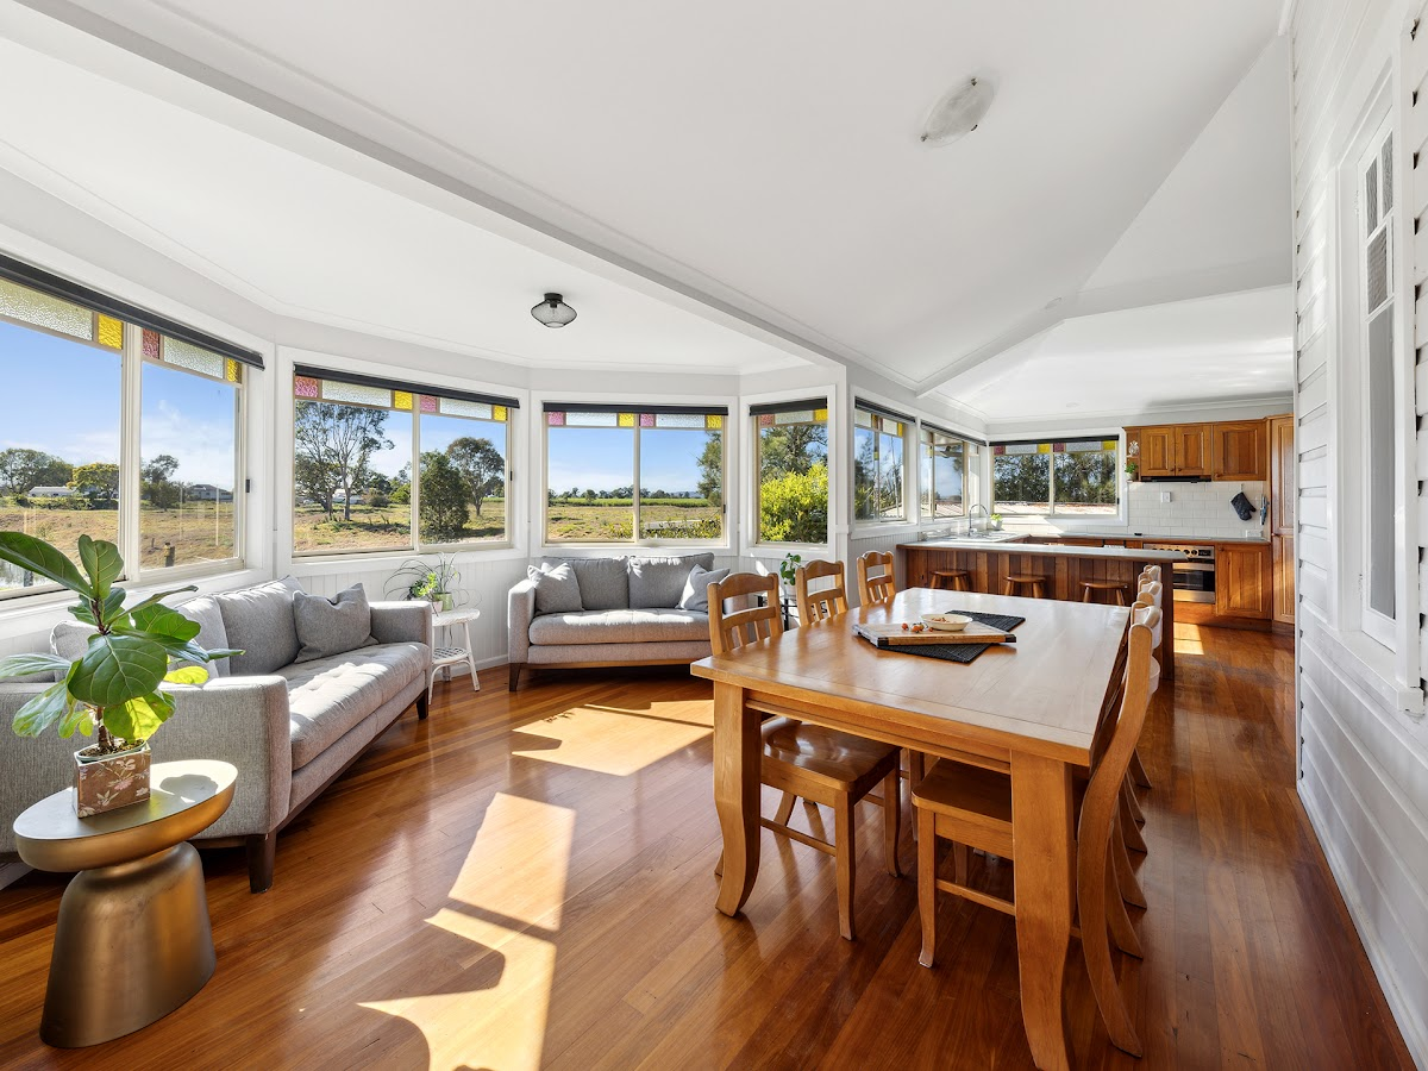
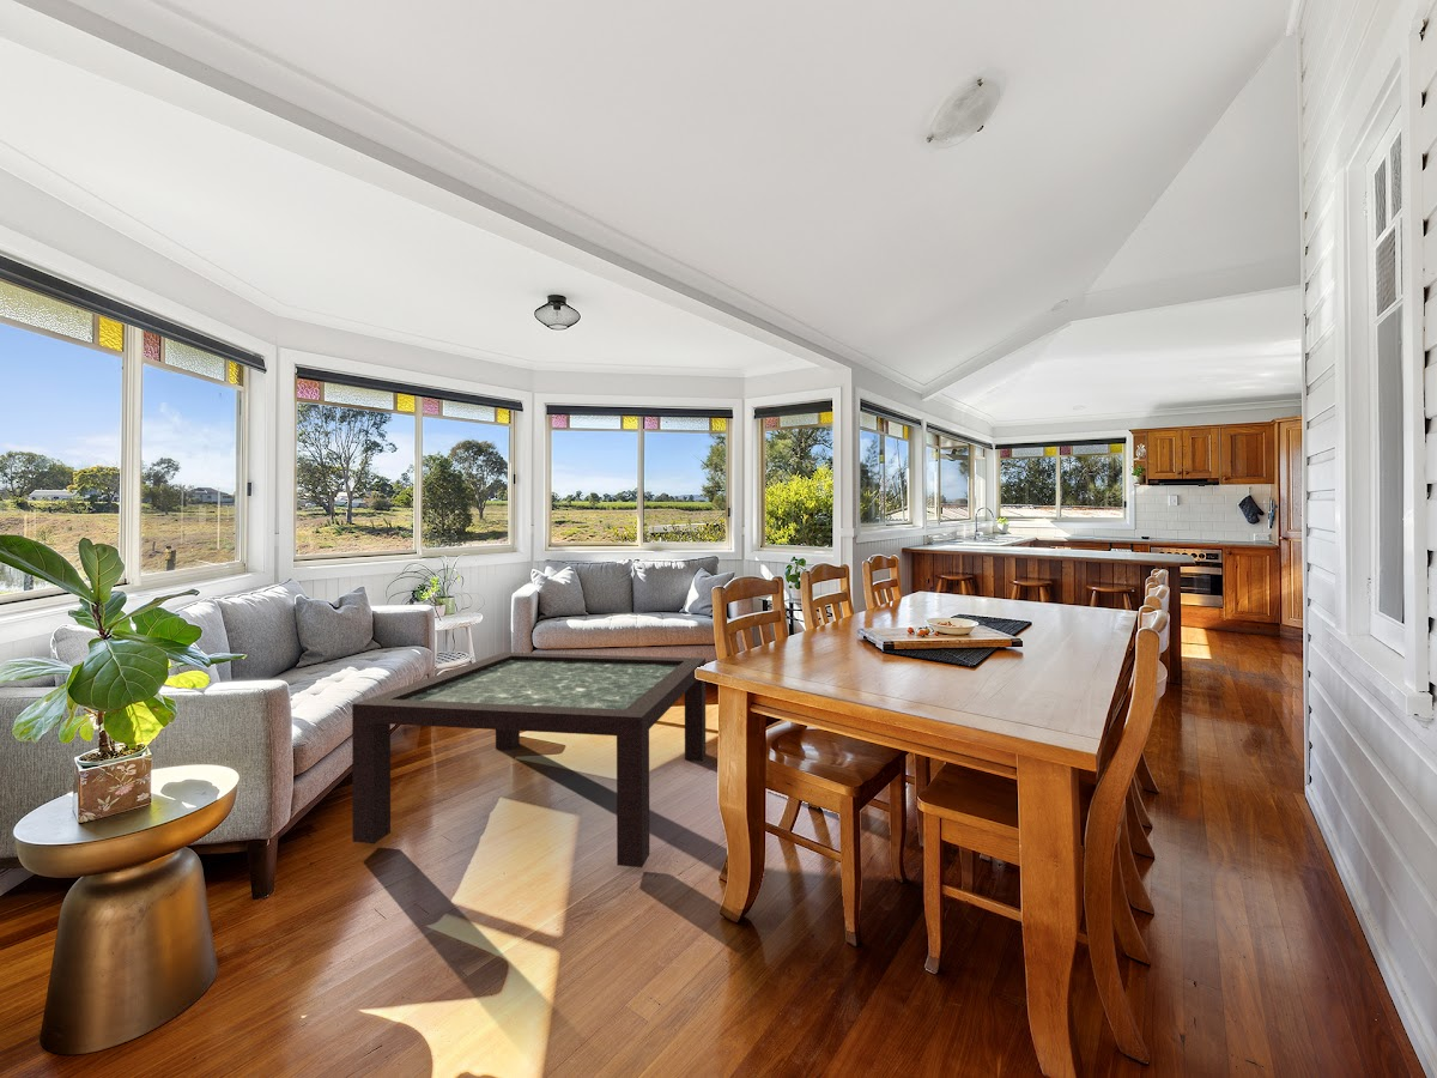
+ coffee table [351,652,707,868]
